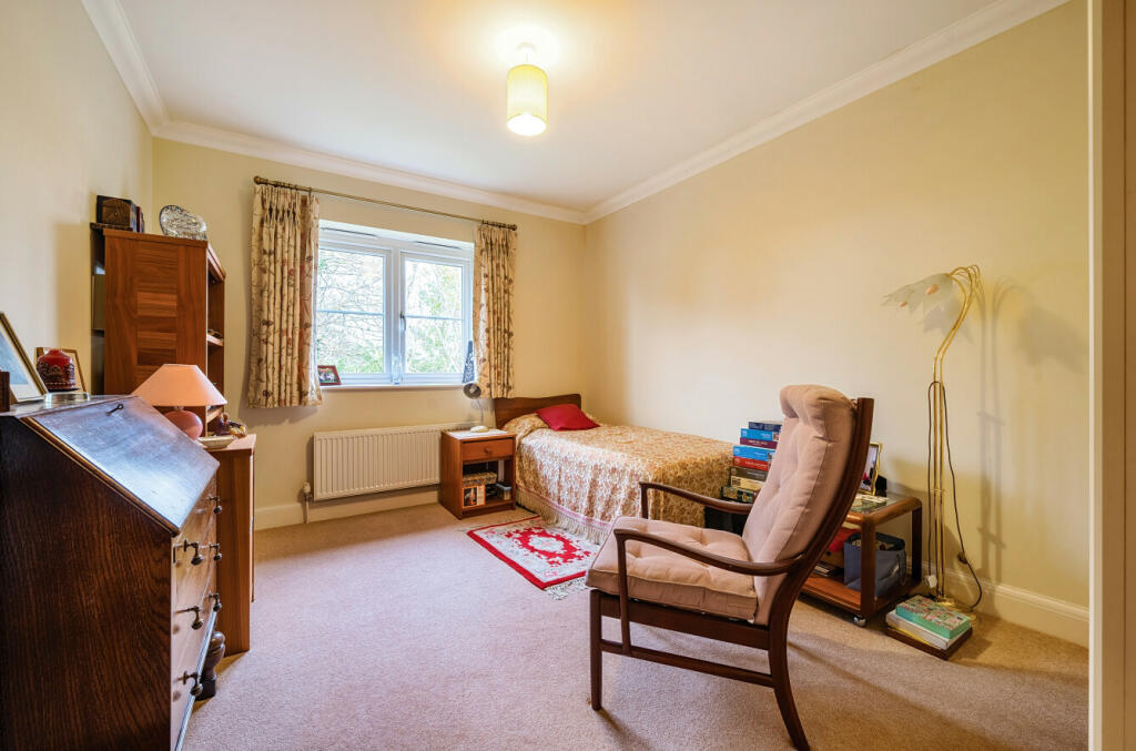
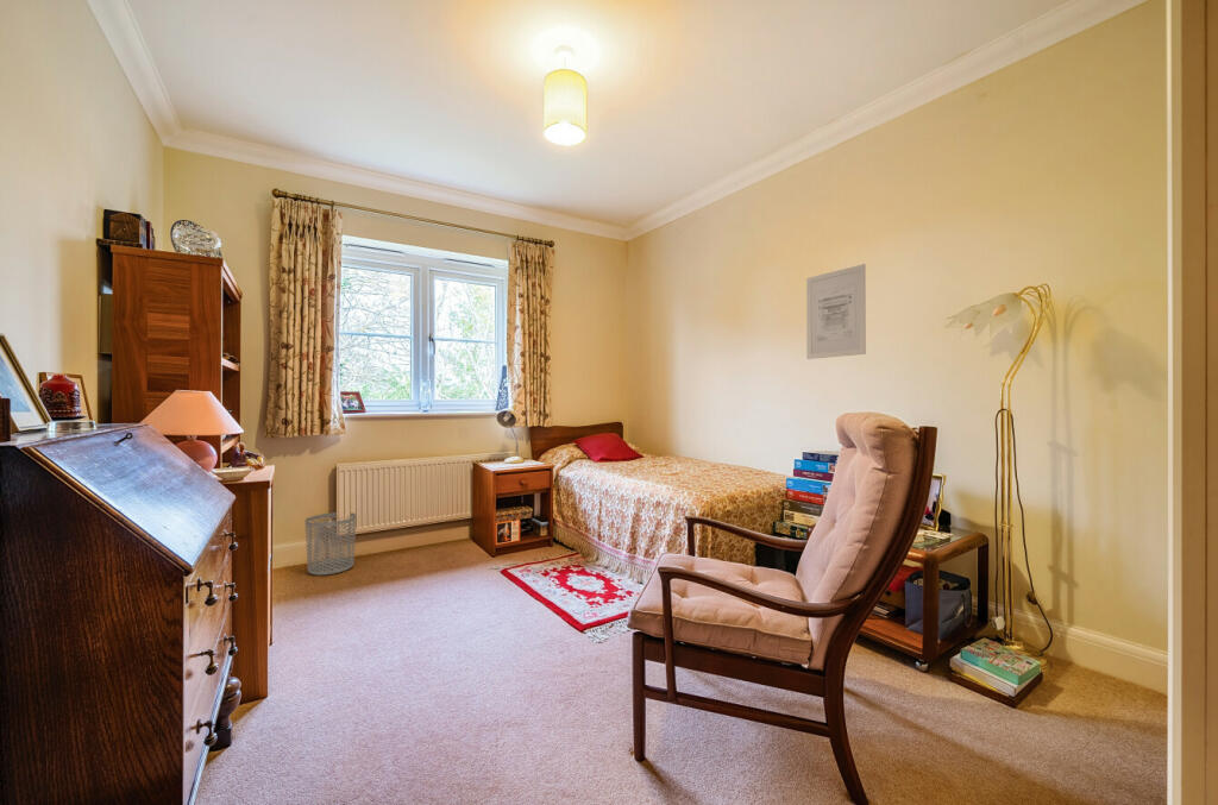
+ wall art [805,263,867,360]
+ waste bin [304,511,357,577]
